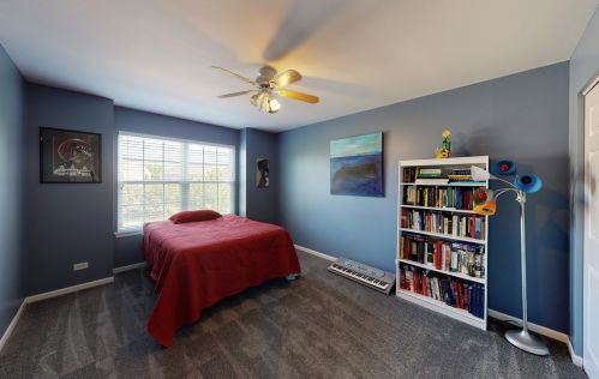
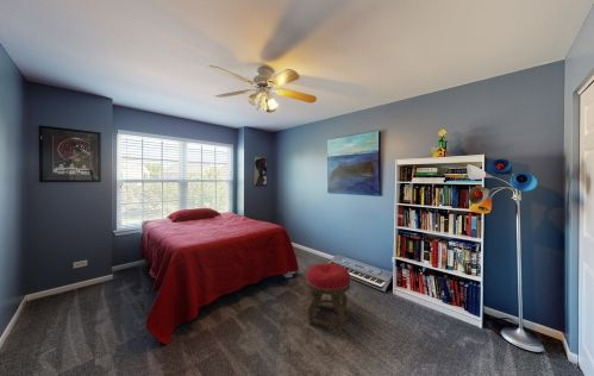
+ stool [305,262,351,331]
